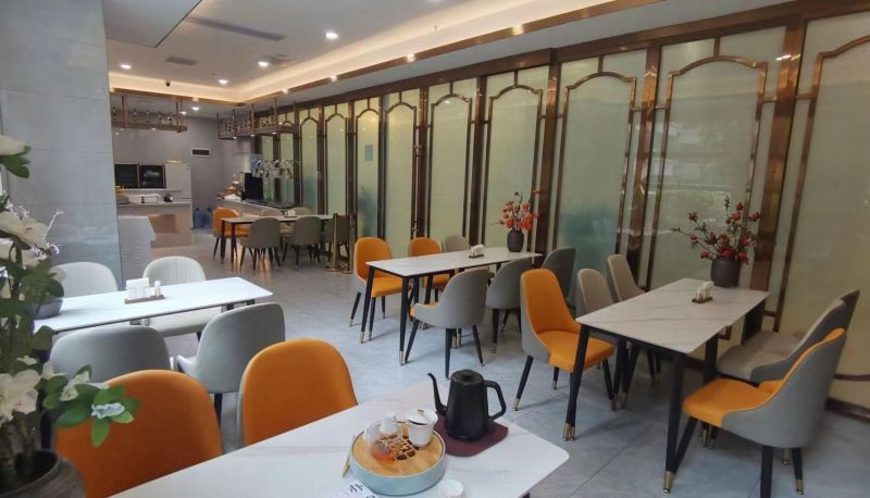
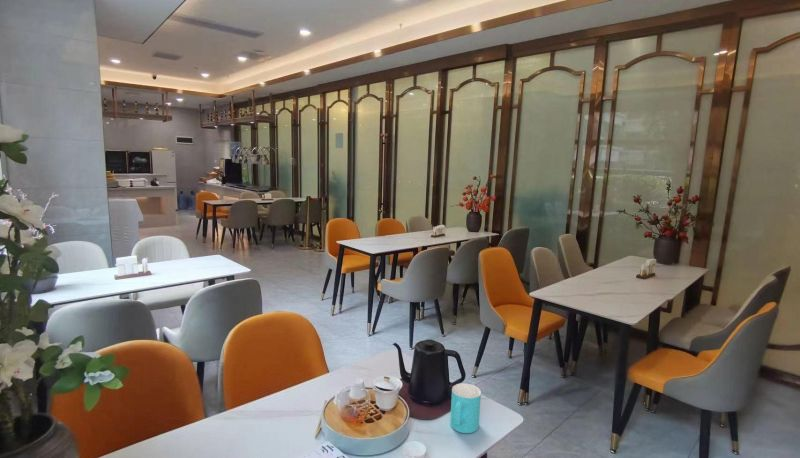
+ cup [449,382,482,434]
